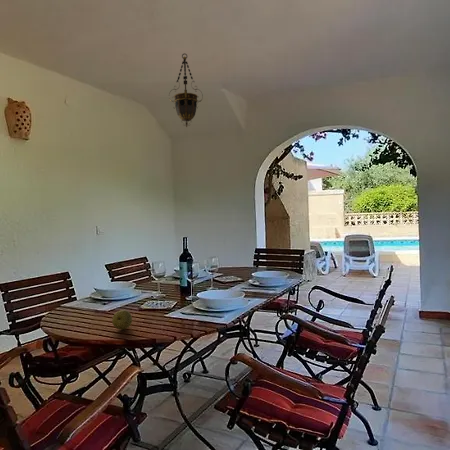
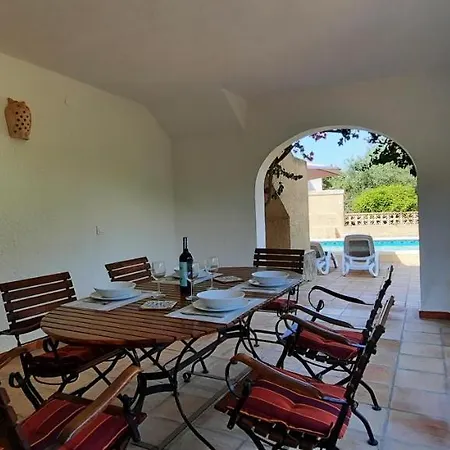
- hanging lantern [168,52,204,128]
- fruit [111,309,133,330]
